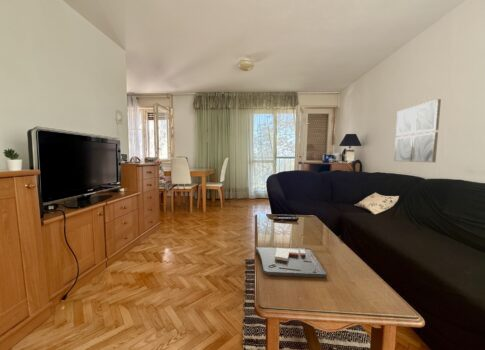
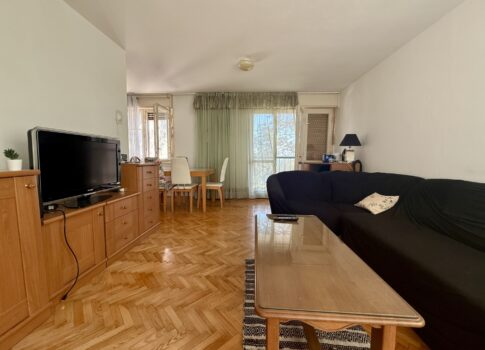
- wall art [393,98,442,163]
- board game [255,246,328,278]
